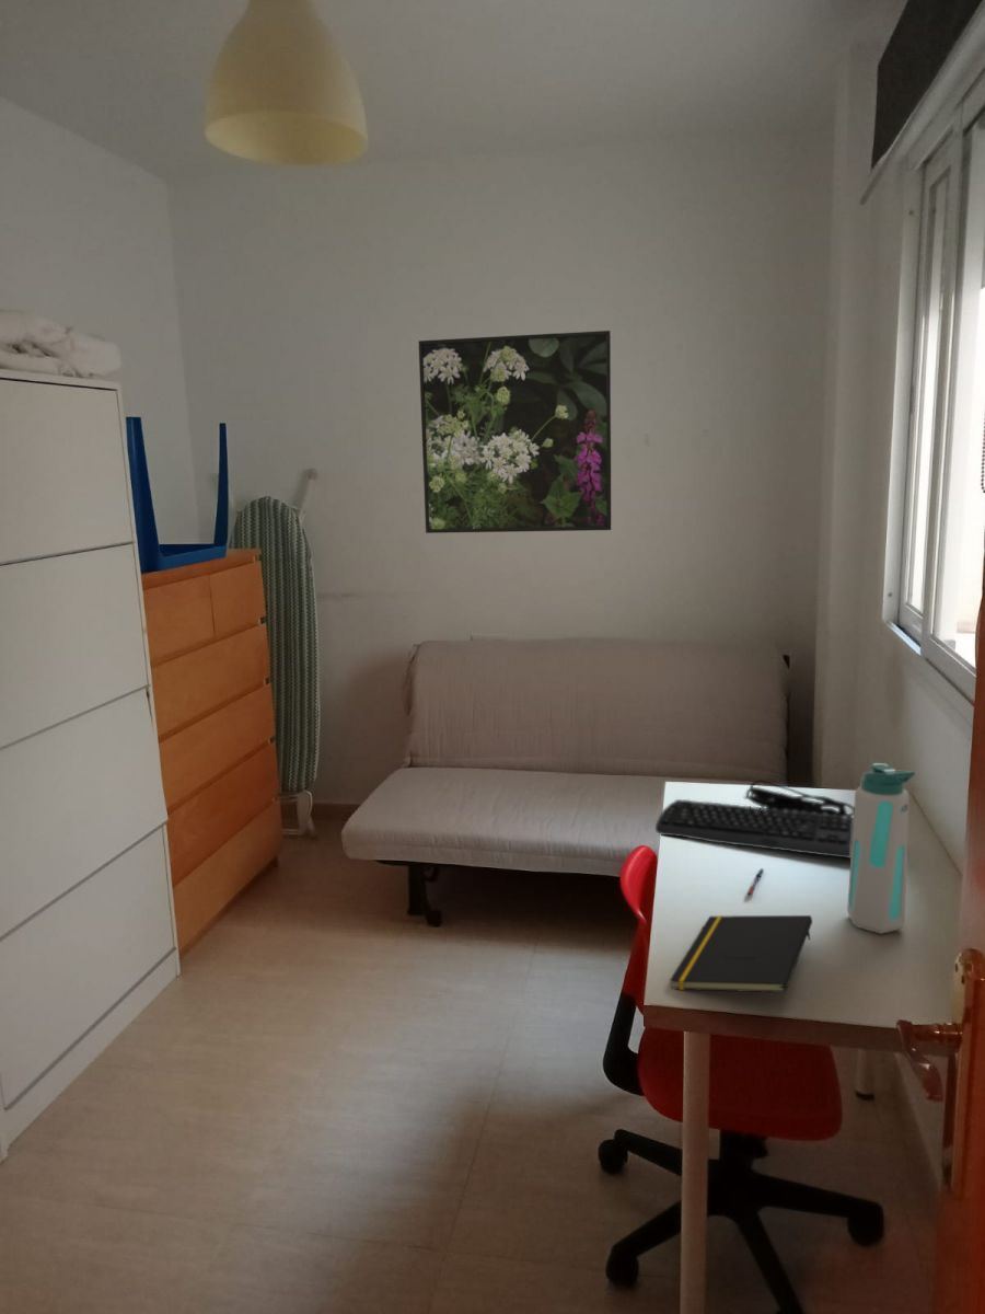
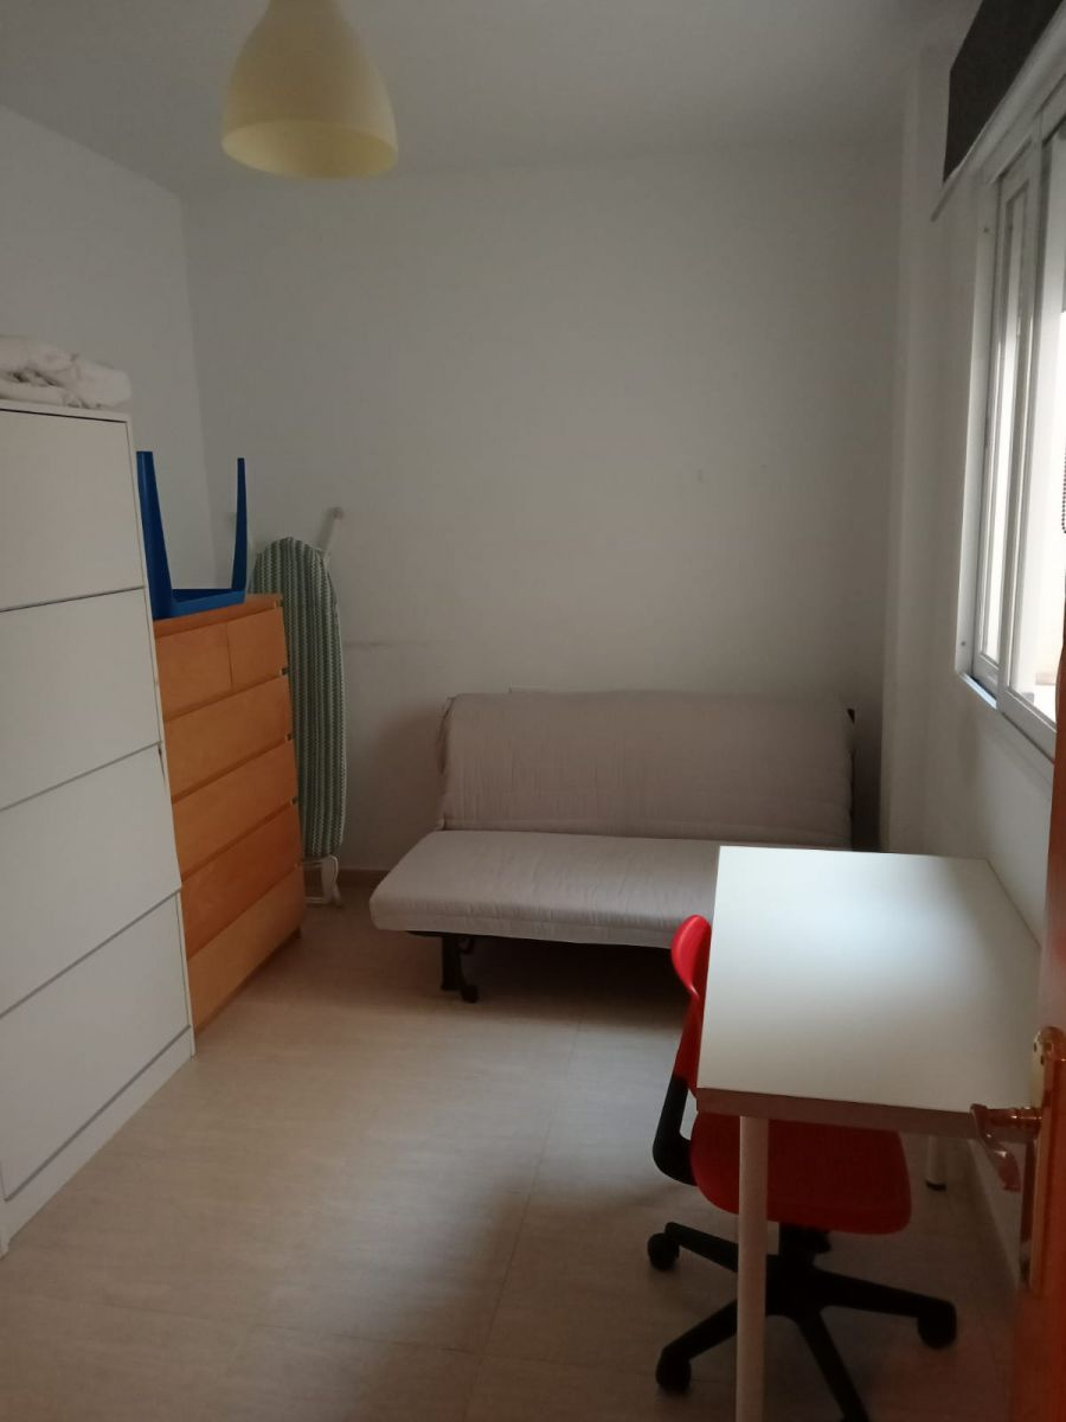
- pen [745,867,766,897]
- notepad [669,914,813,994]
- keyboard [654,779,854,860]
- water bottle [846,762,916,935]
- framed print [418,330,612,534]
